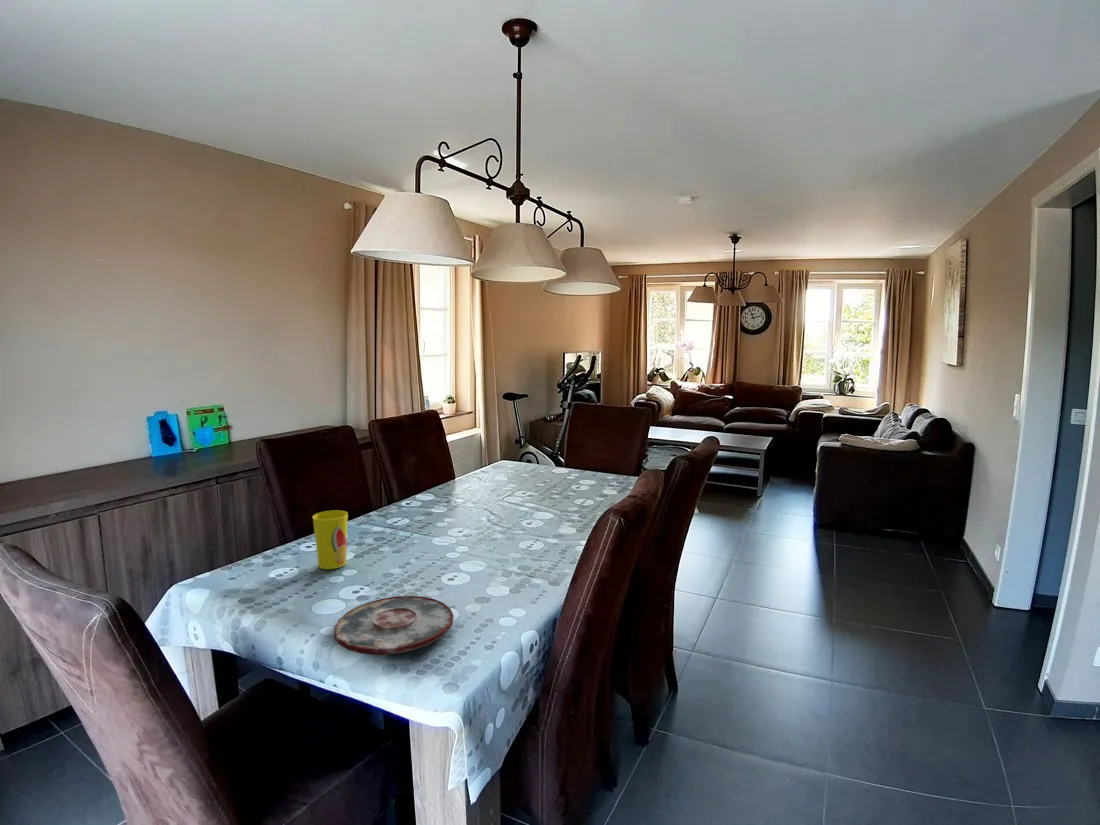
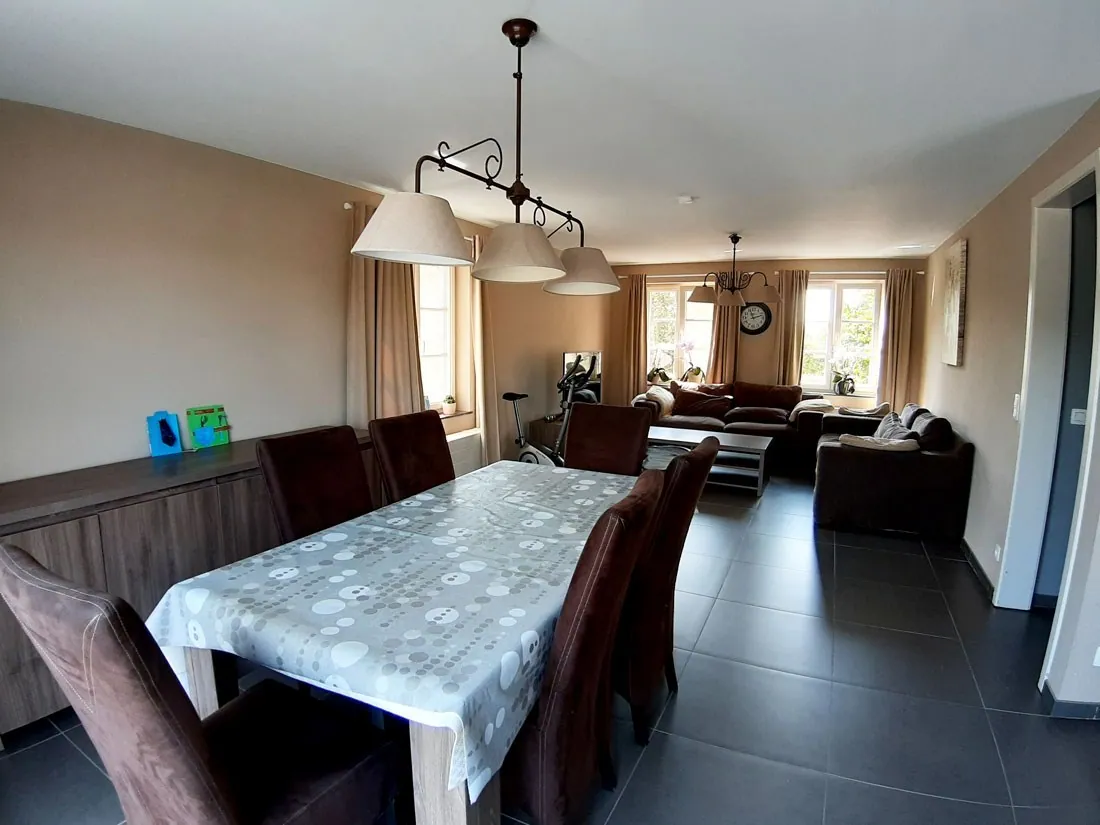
- cup [312,510,349,570]
- plate [333,595,455,656]
